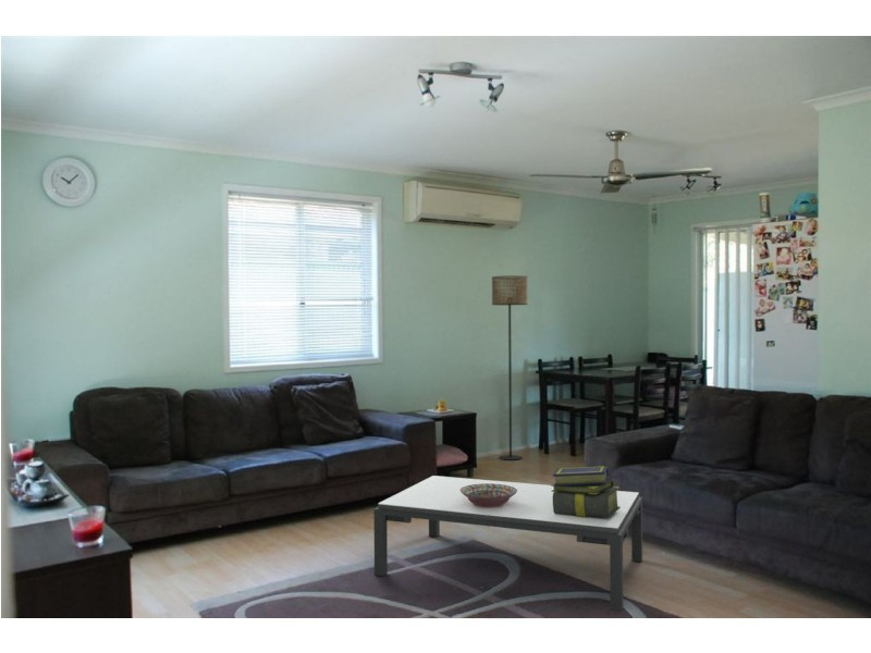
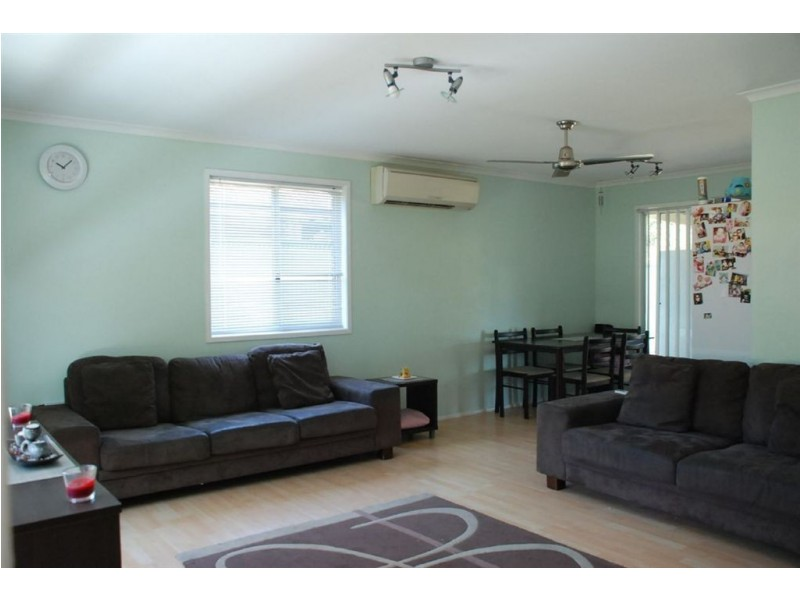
- floor lamp [491,274,528,461]
- decorative bowl [461,483,517,507]
- coffee table [372,475,643,612]
- stack of books [550,465,621,517]
